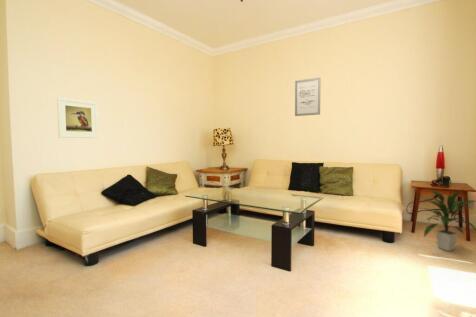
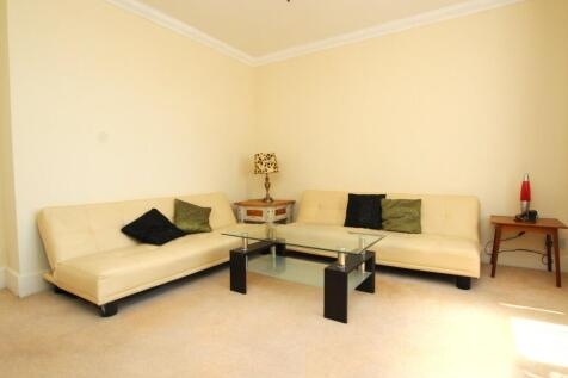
- indoor plant [422,188,476,252]
- wall art [294,76,321,117]
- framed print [56,97,99,139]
